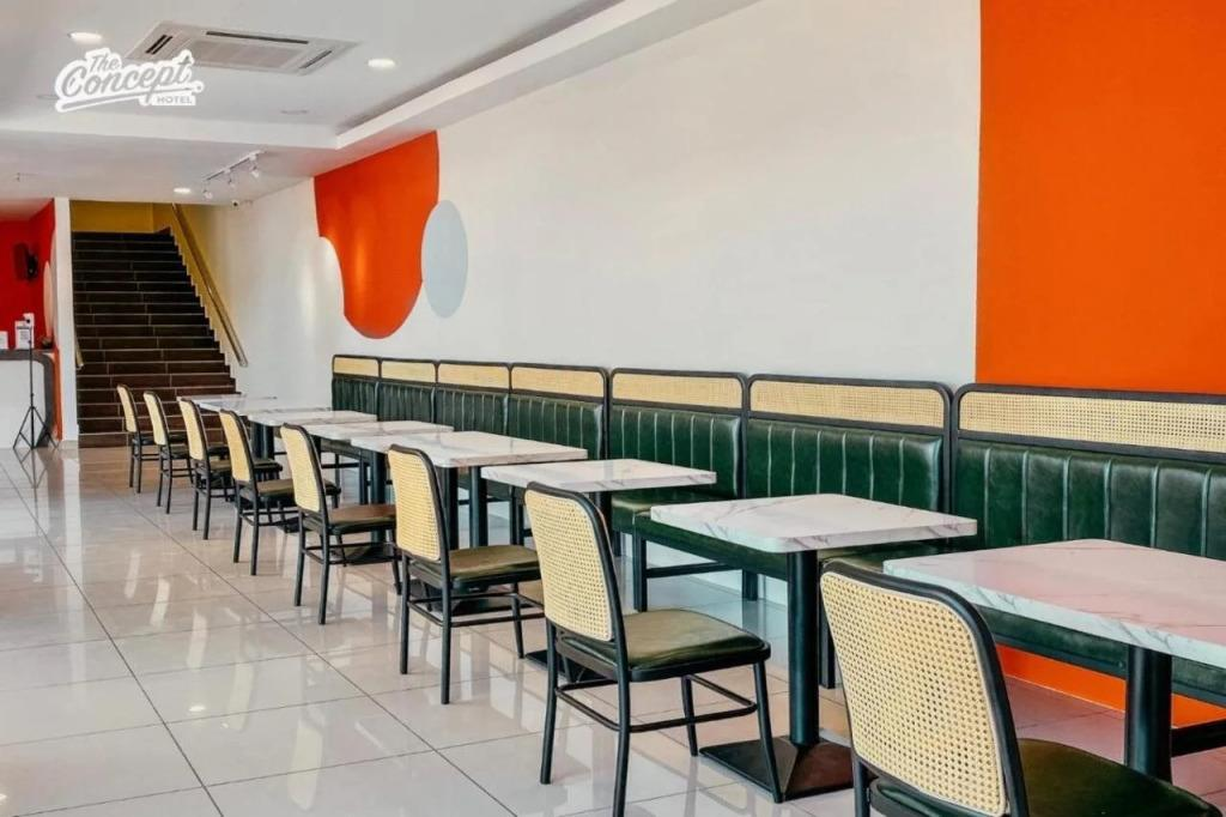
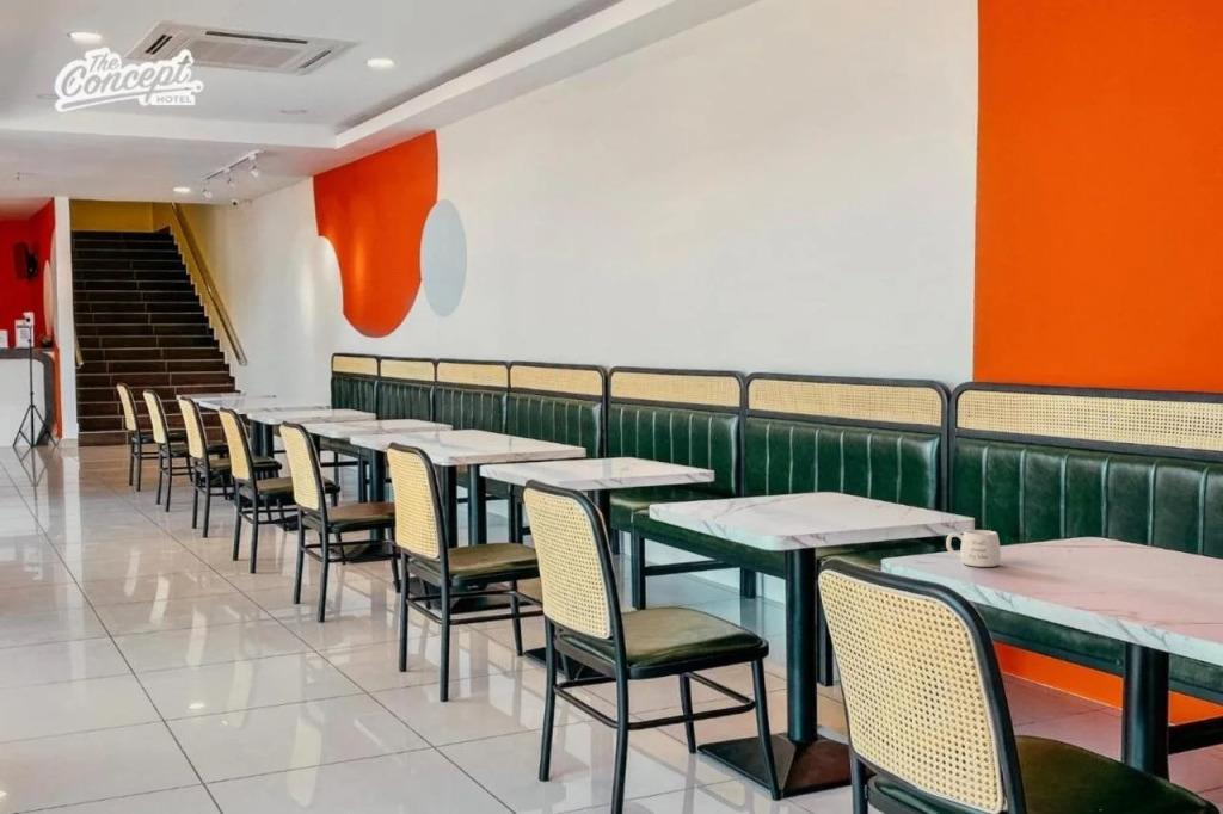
+ mug [945,529,1002,568]
